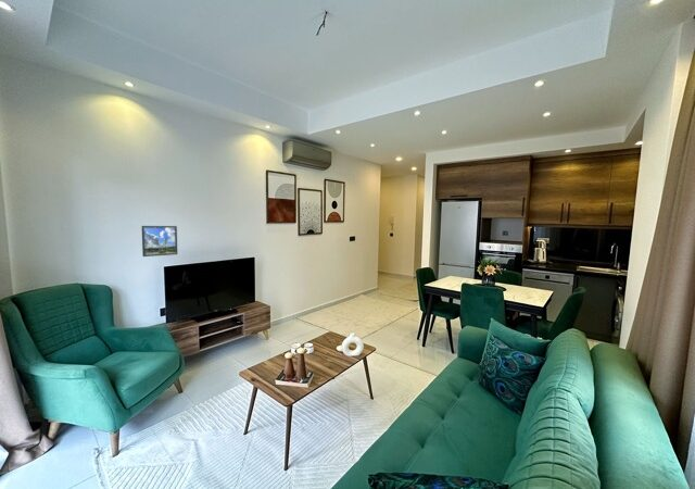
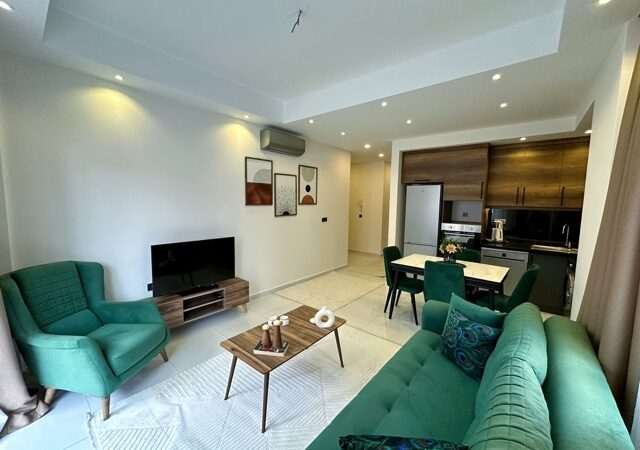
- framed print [141,225,178,258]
